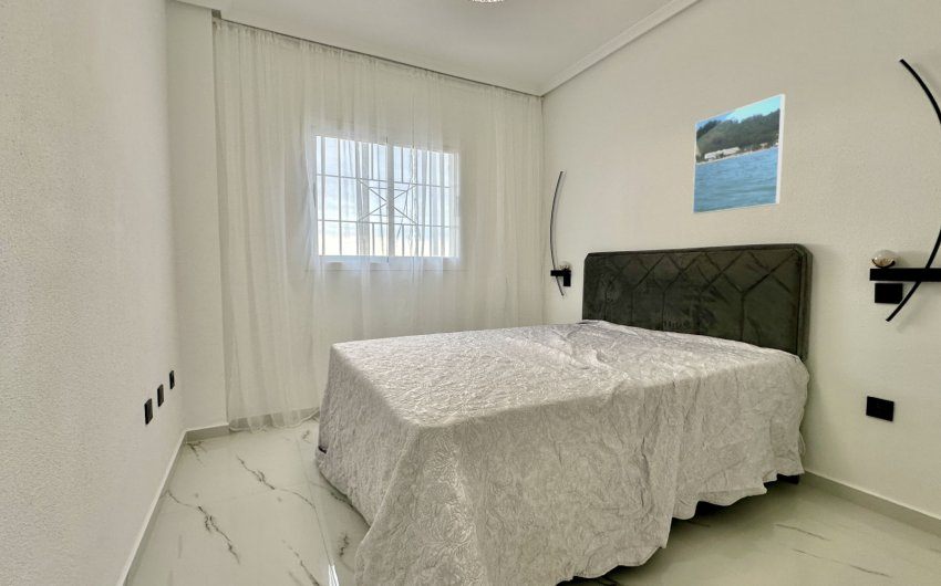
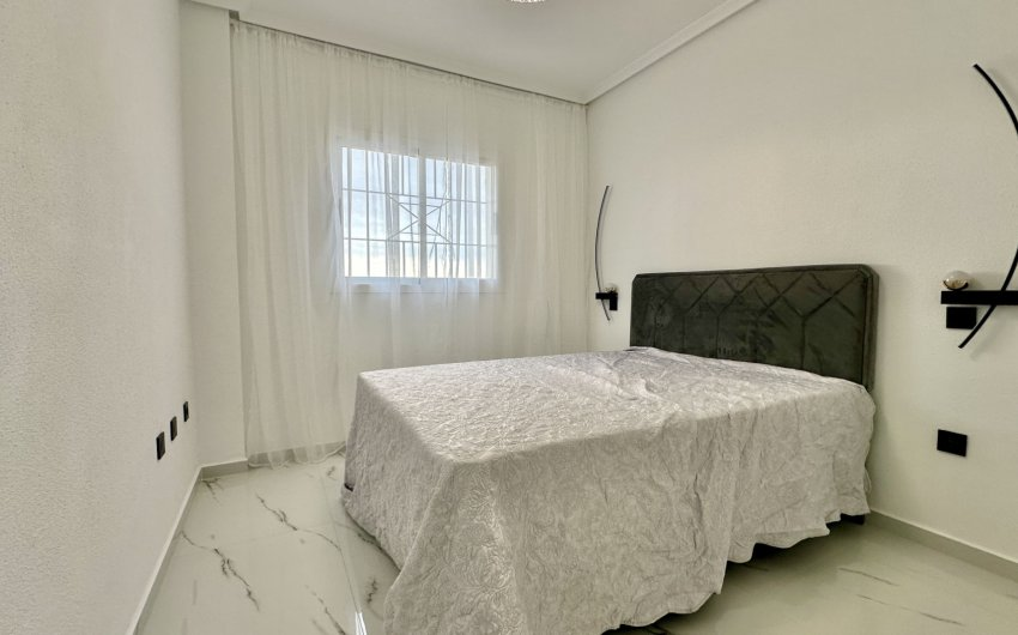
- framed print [692,93,786,216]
